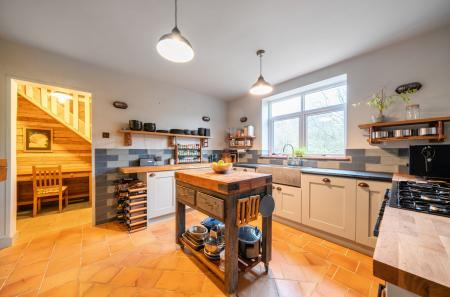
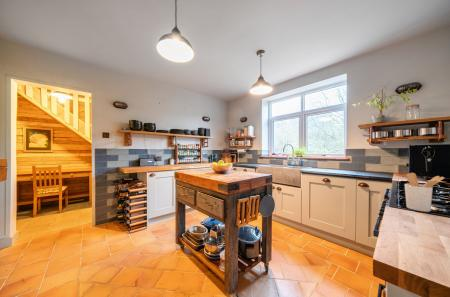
+ utensil holder [404,172,446,213]
